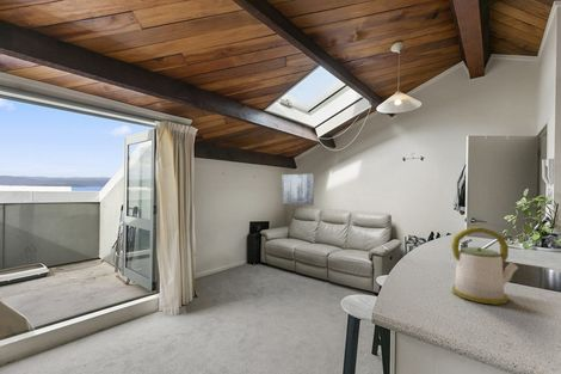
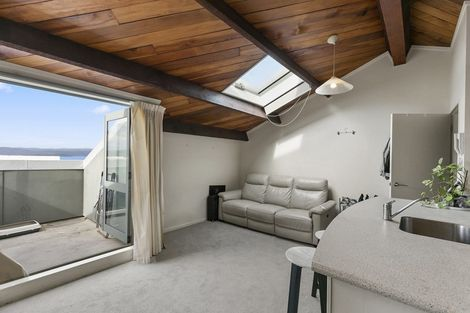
- kettle [450,226,519,306]
- wall art [280,173,315,207]
